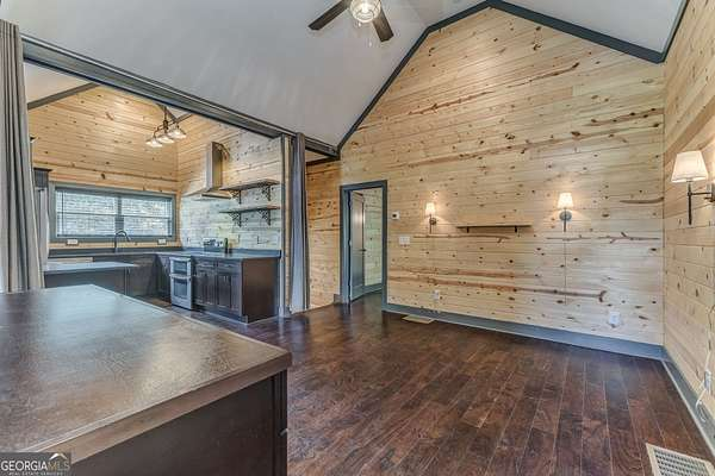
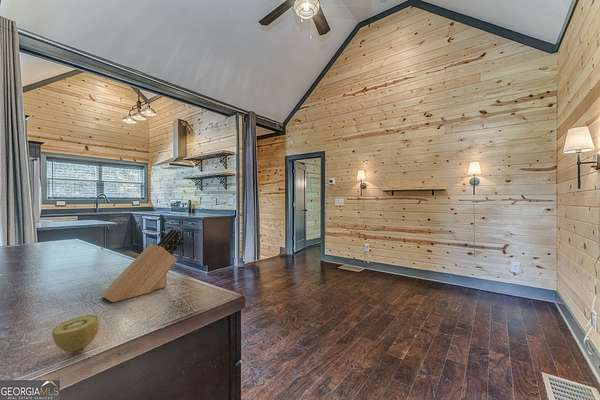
+ fruit [51,314,100,354]
+ knife block [100,229,184,303]
